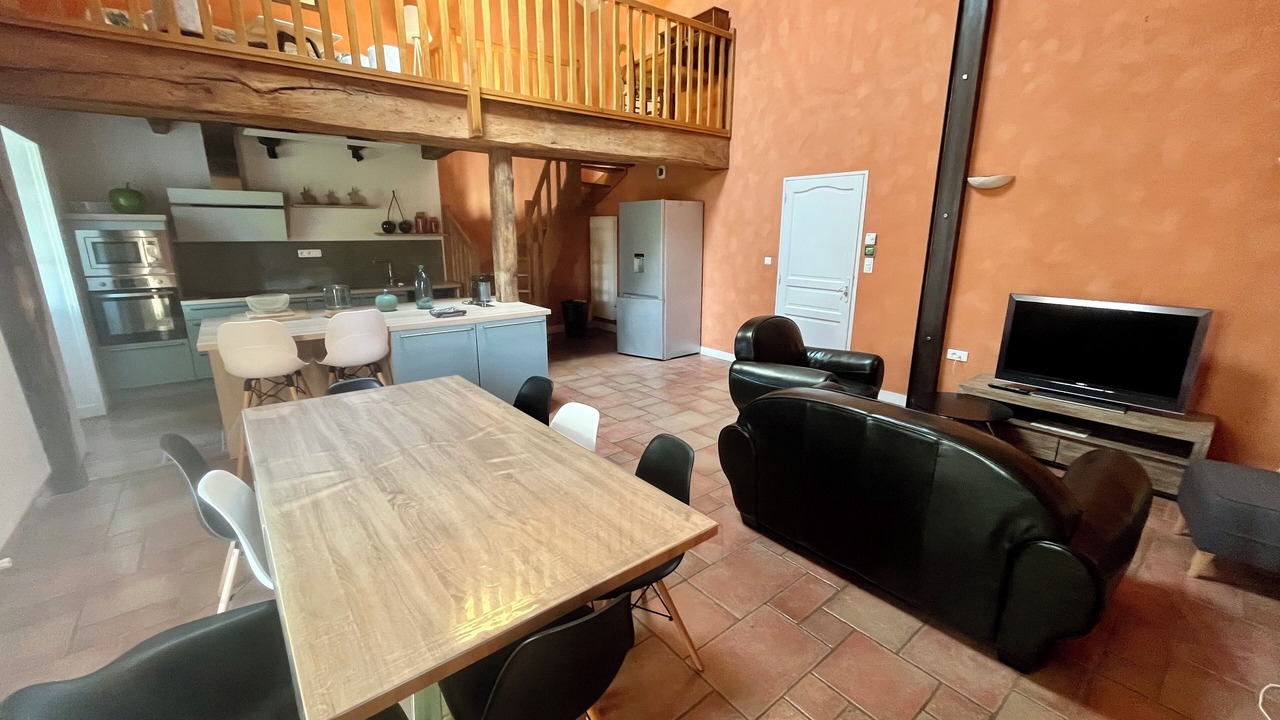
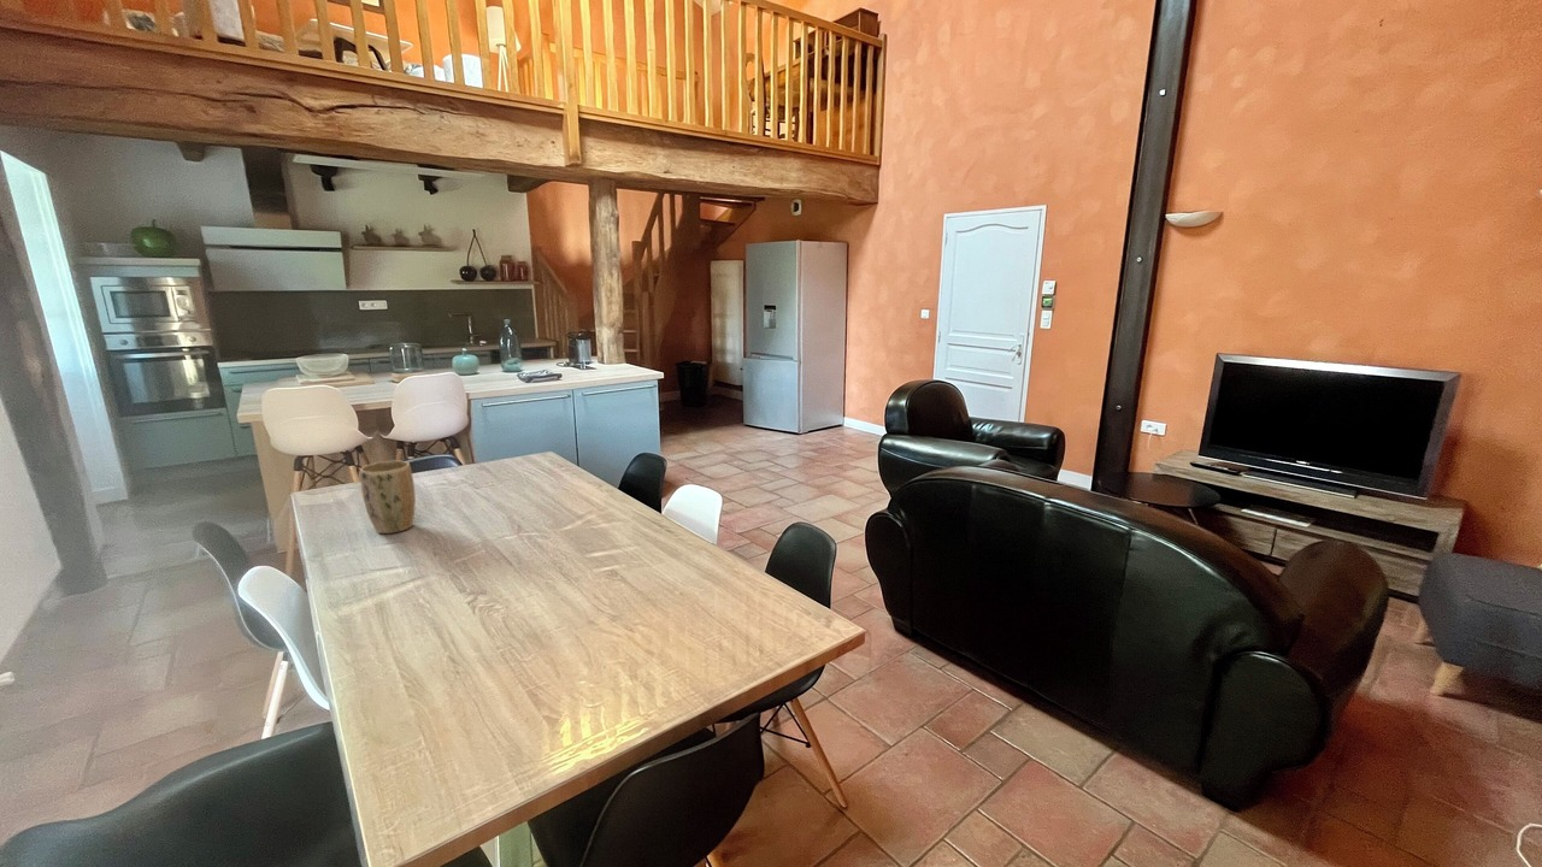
+ plant pot [359,460,417,535]
